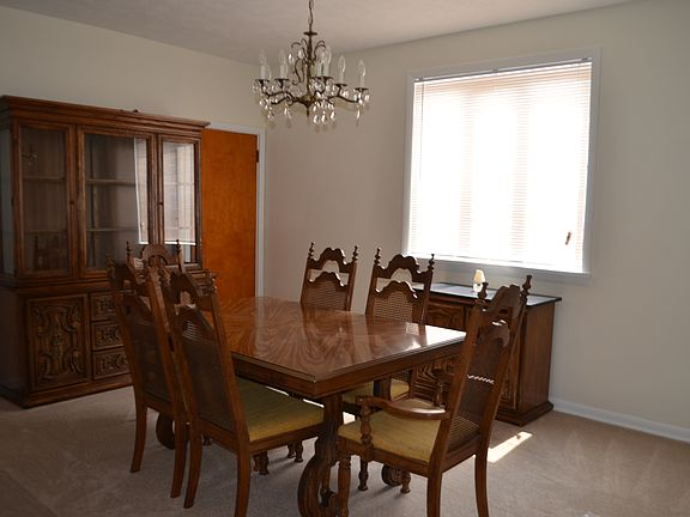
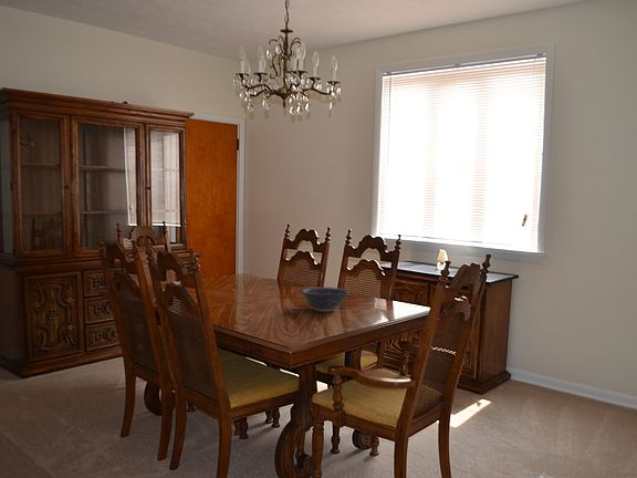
+ decorative bowl [300,287,351,313]
